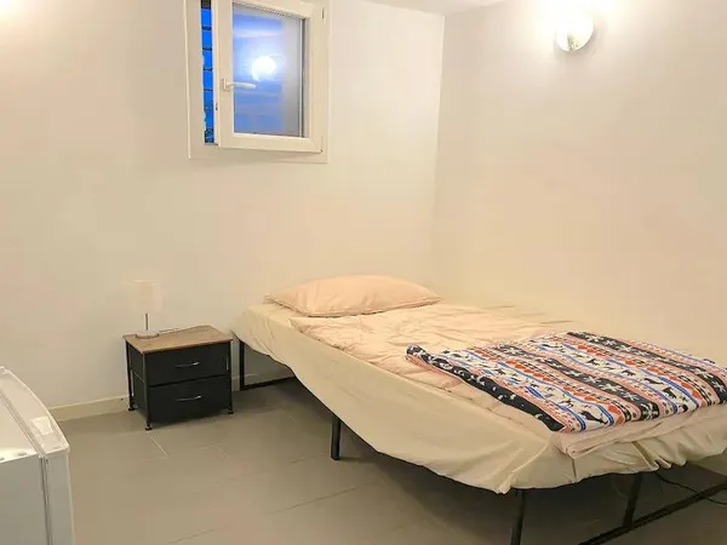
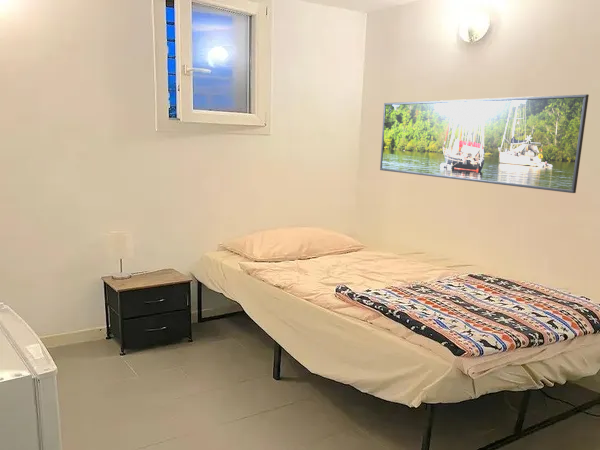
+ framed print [379,93,590,194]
